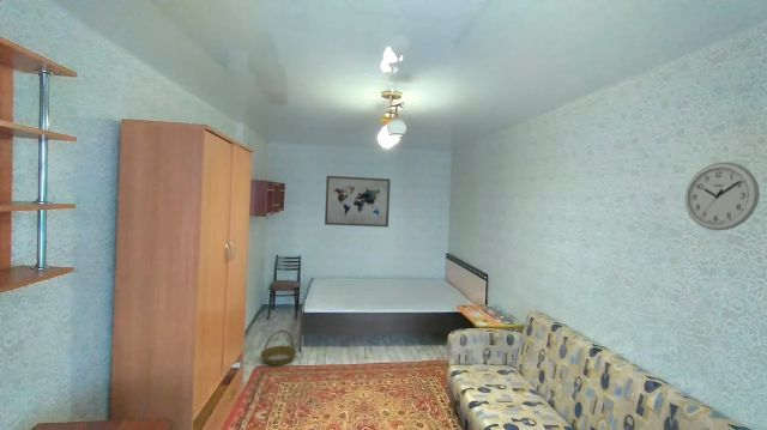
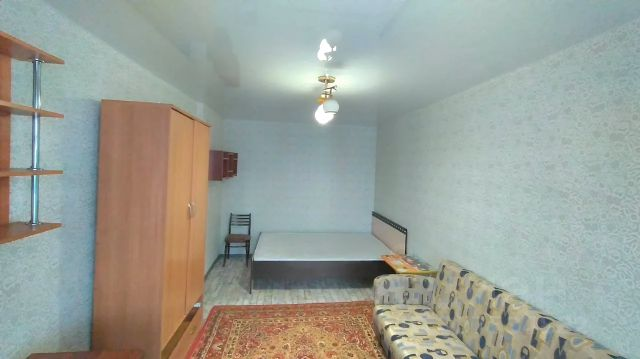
- basket [260,329,297,367]
- wall art [324,175,392,229]
- wall clock [683,162,761,231]
